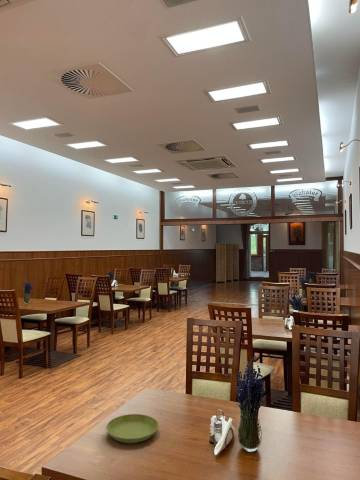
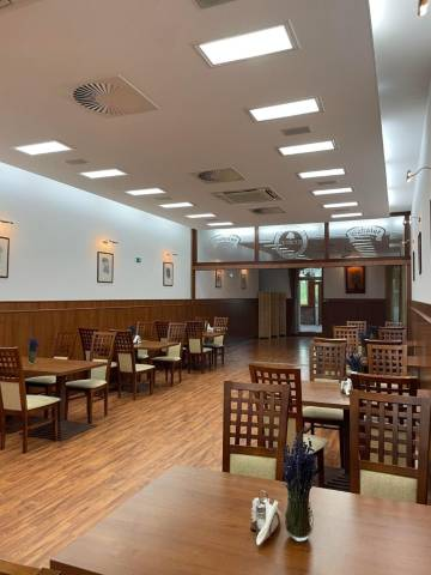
- saucer [105,413,159,444]
